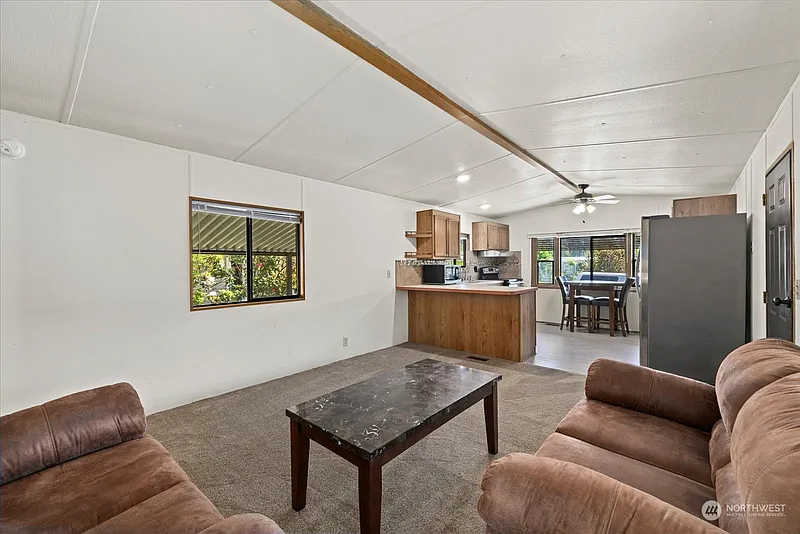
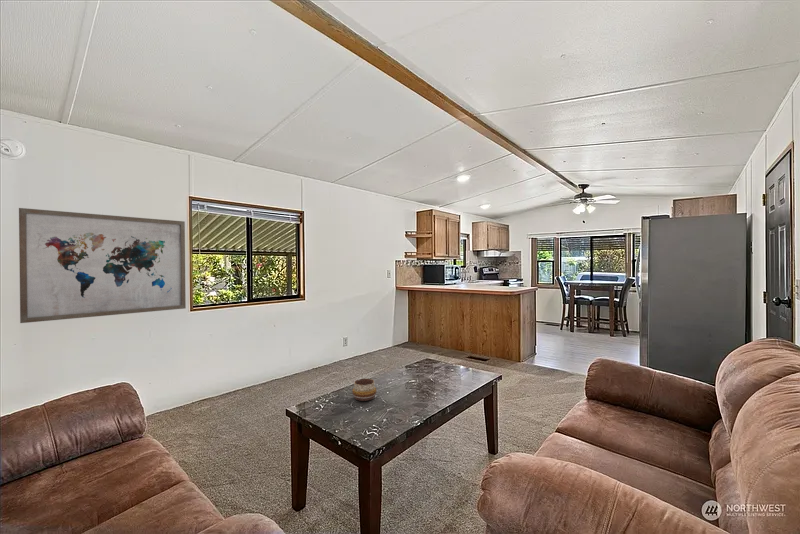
+ wall art [18,207,187,324]
+ decorative bowl [351,378,377,402]
